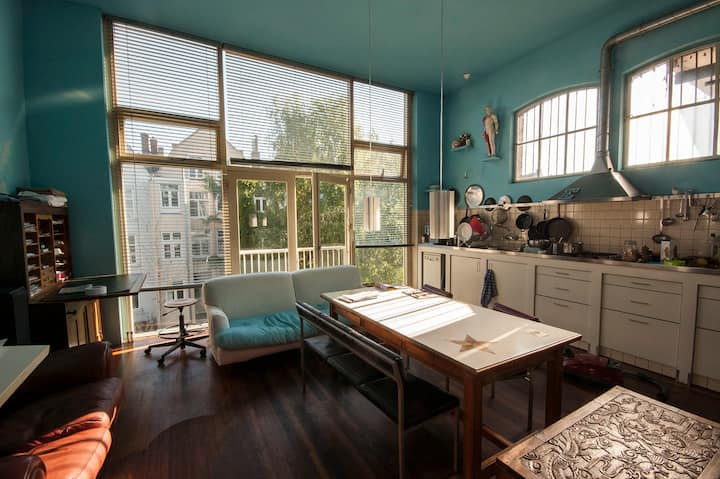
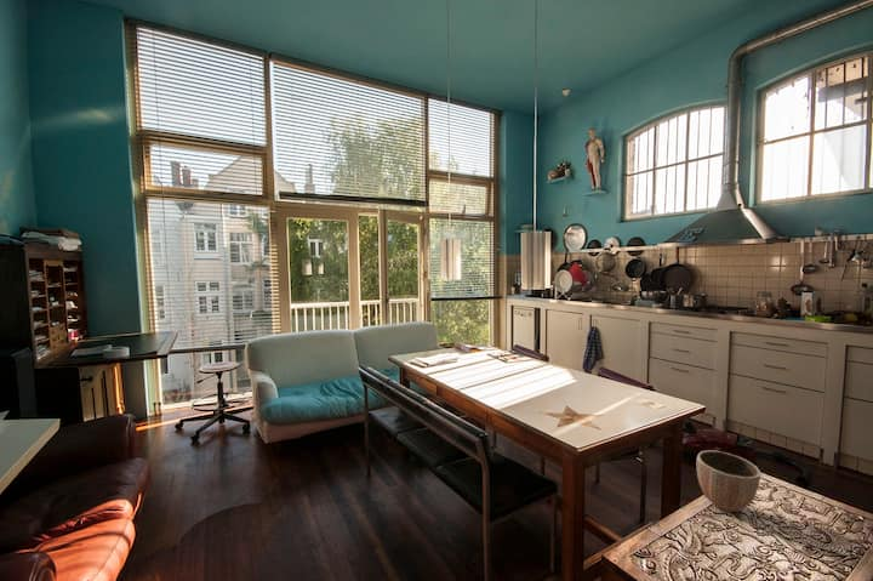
+ decorative bowl [695,449,761,514]
